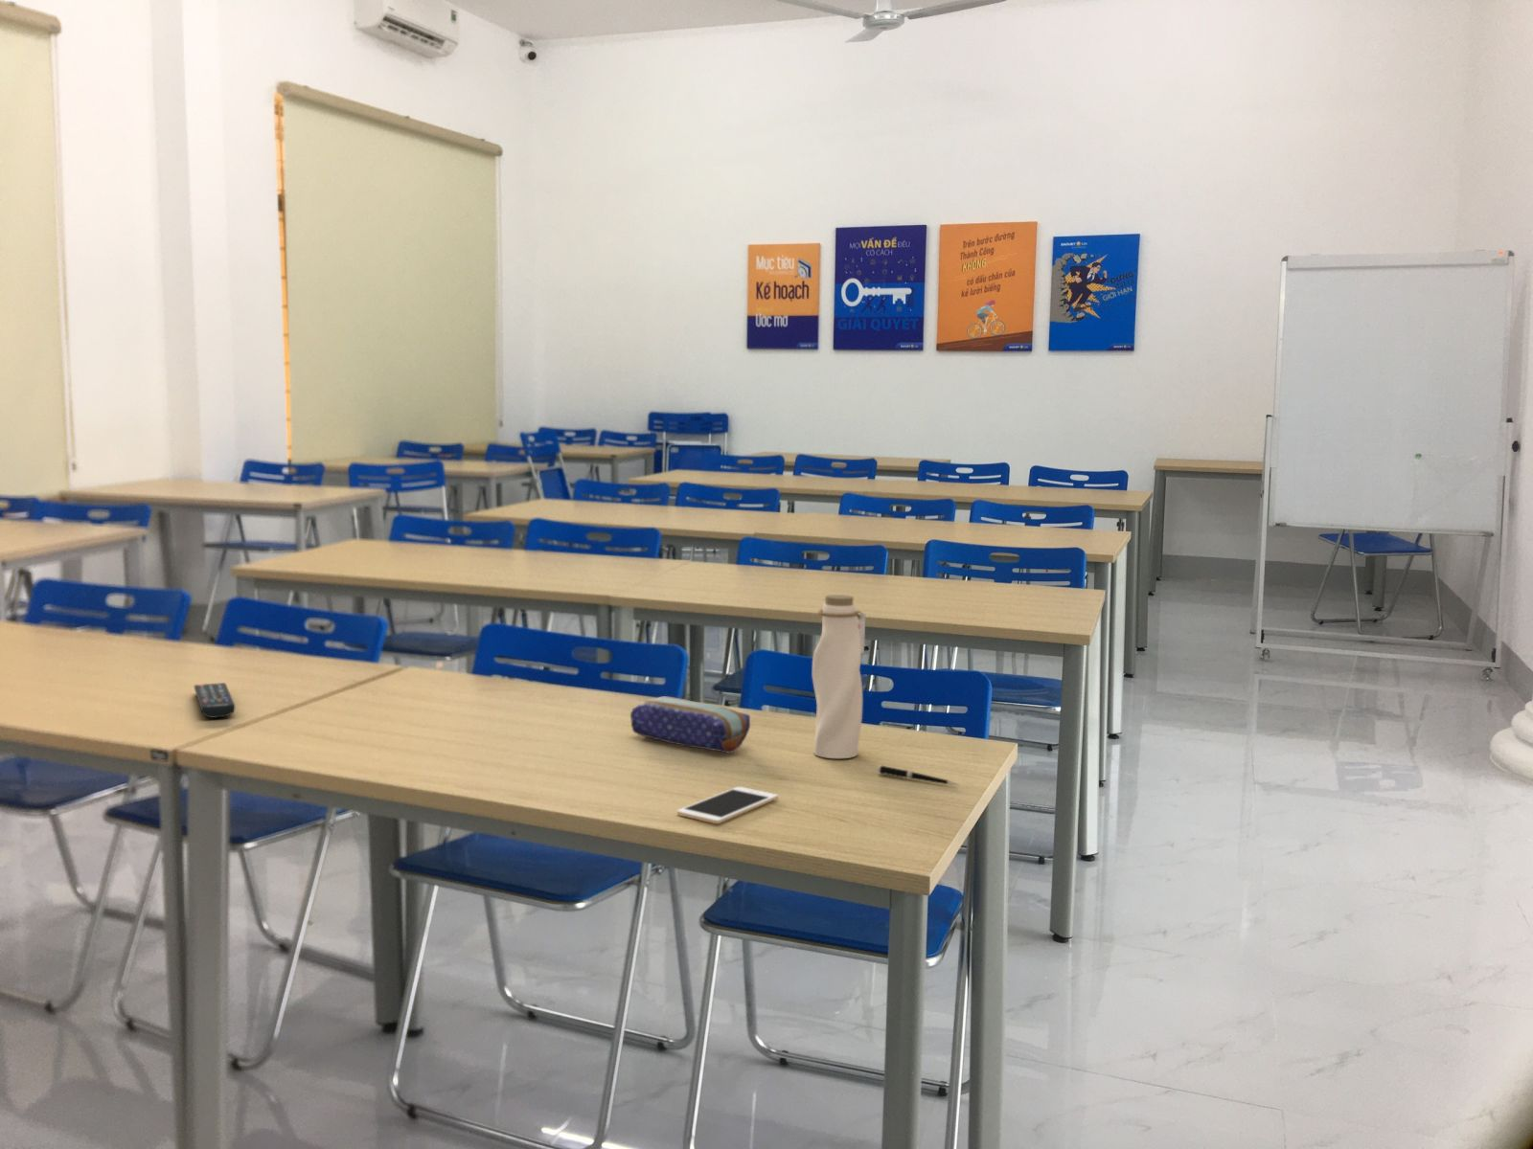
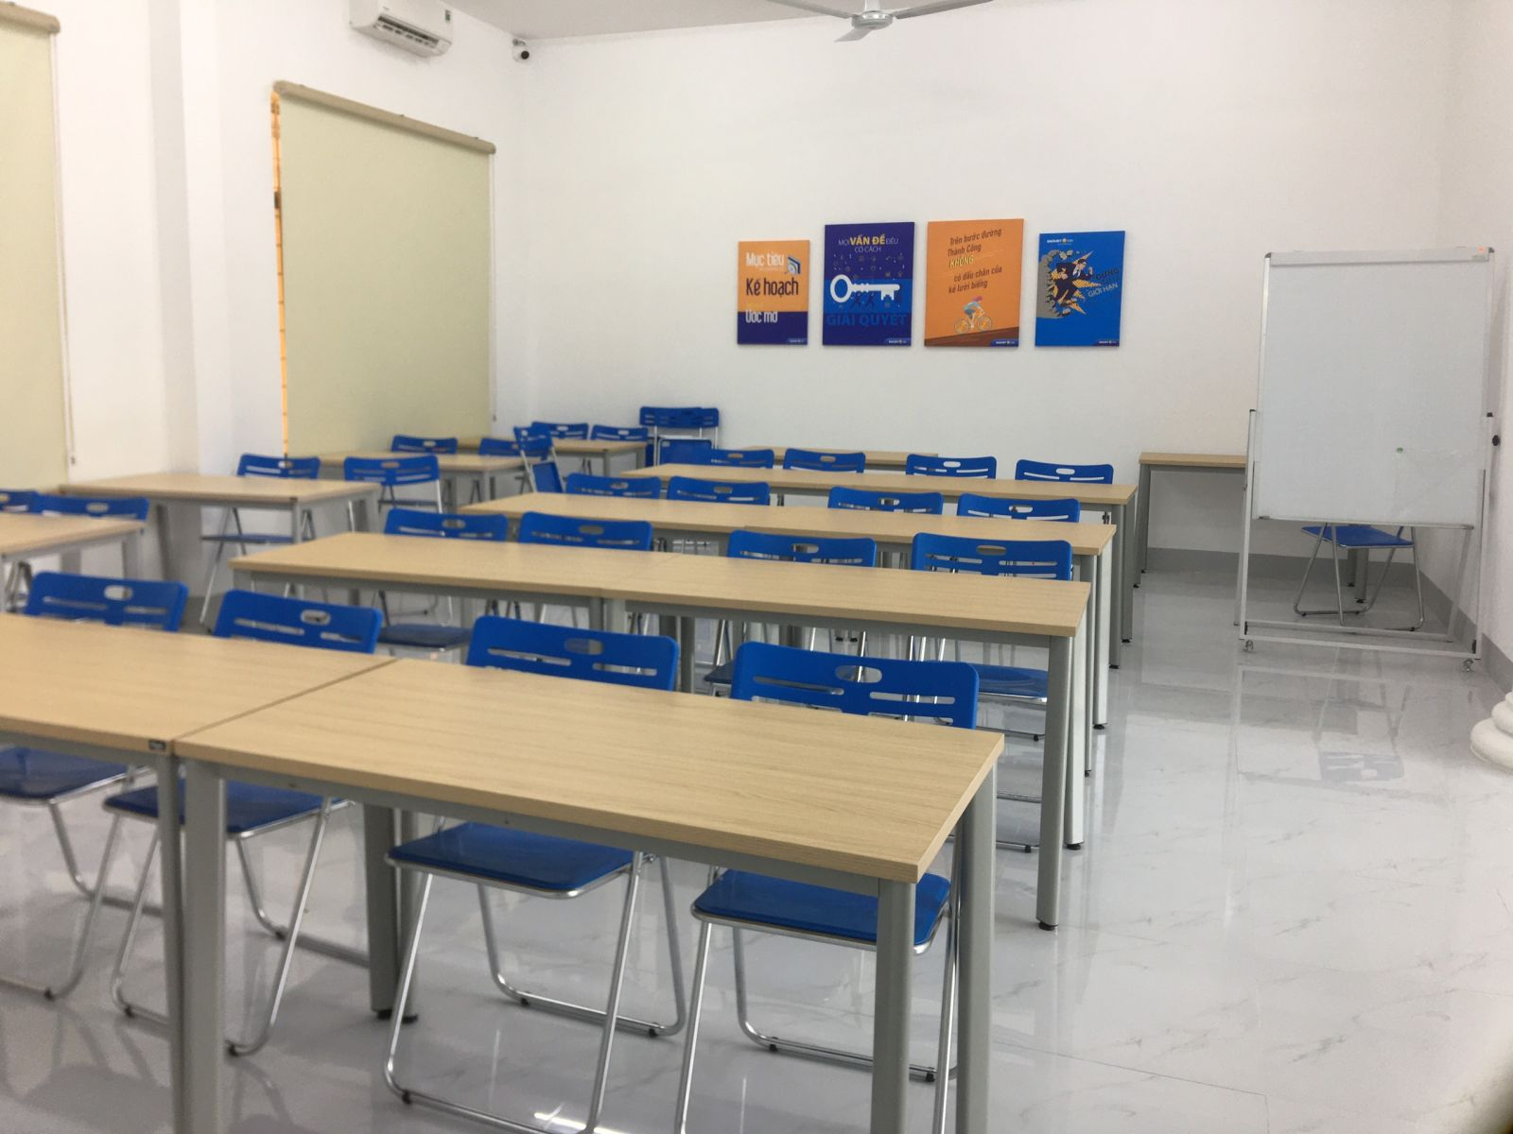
- pencil case [629,695,751,753]
- pen [876,764,960,786]
- water bottle [811,594,867,759]
- cell phone [676,786,779,824]
- remote control [193,682,235,719]
